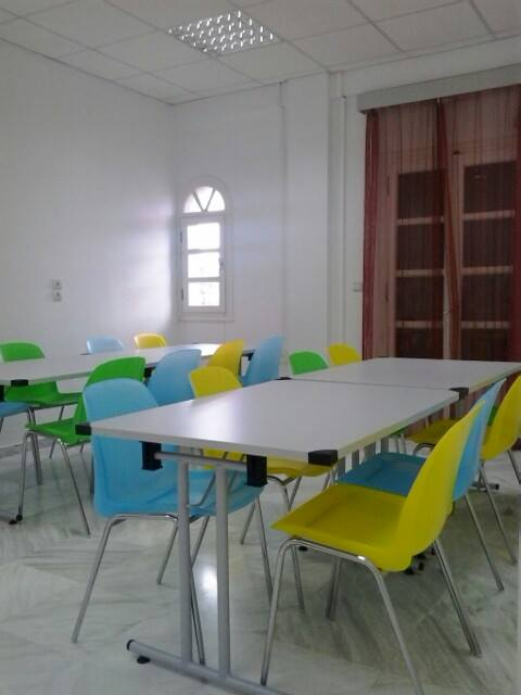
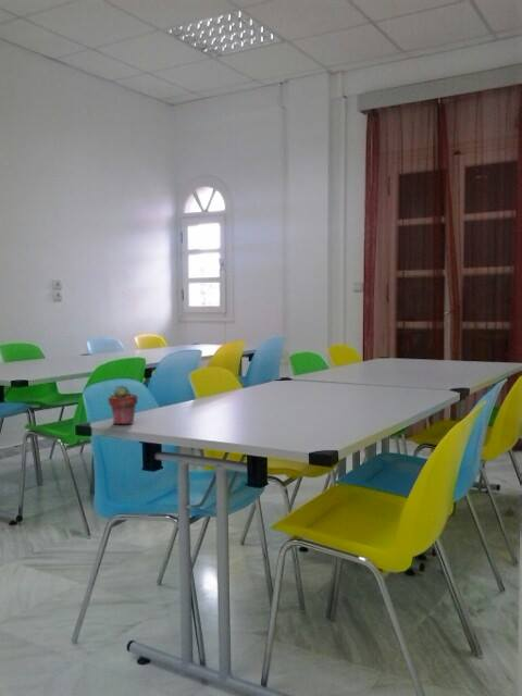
+ potted succulent [107,384,139,425]
